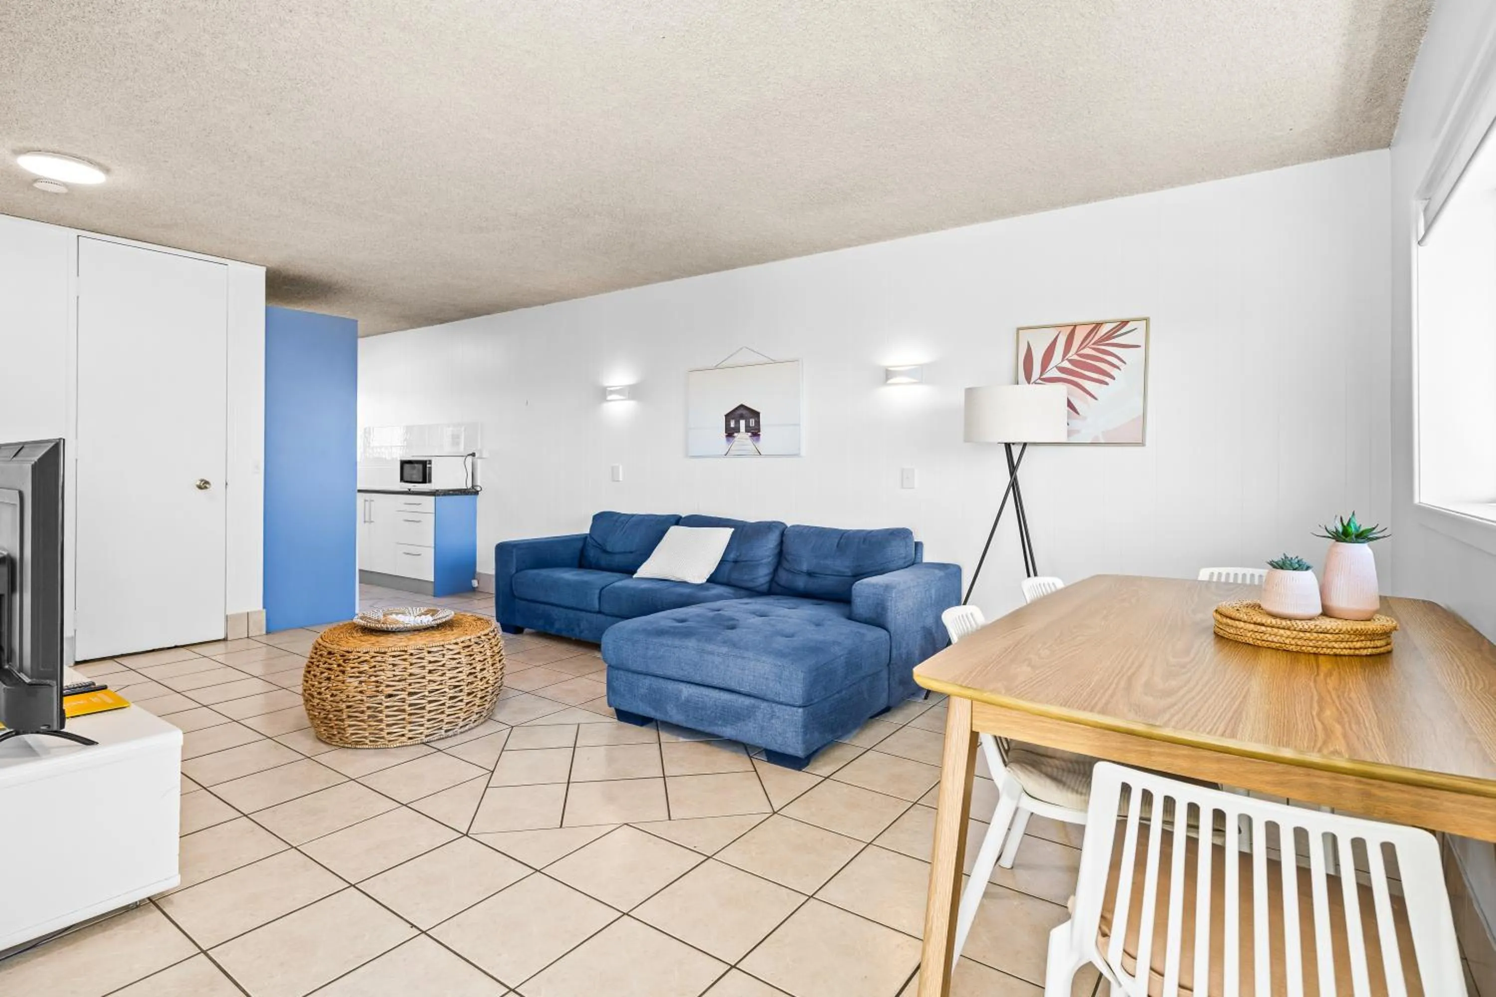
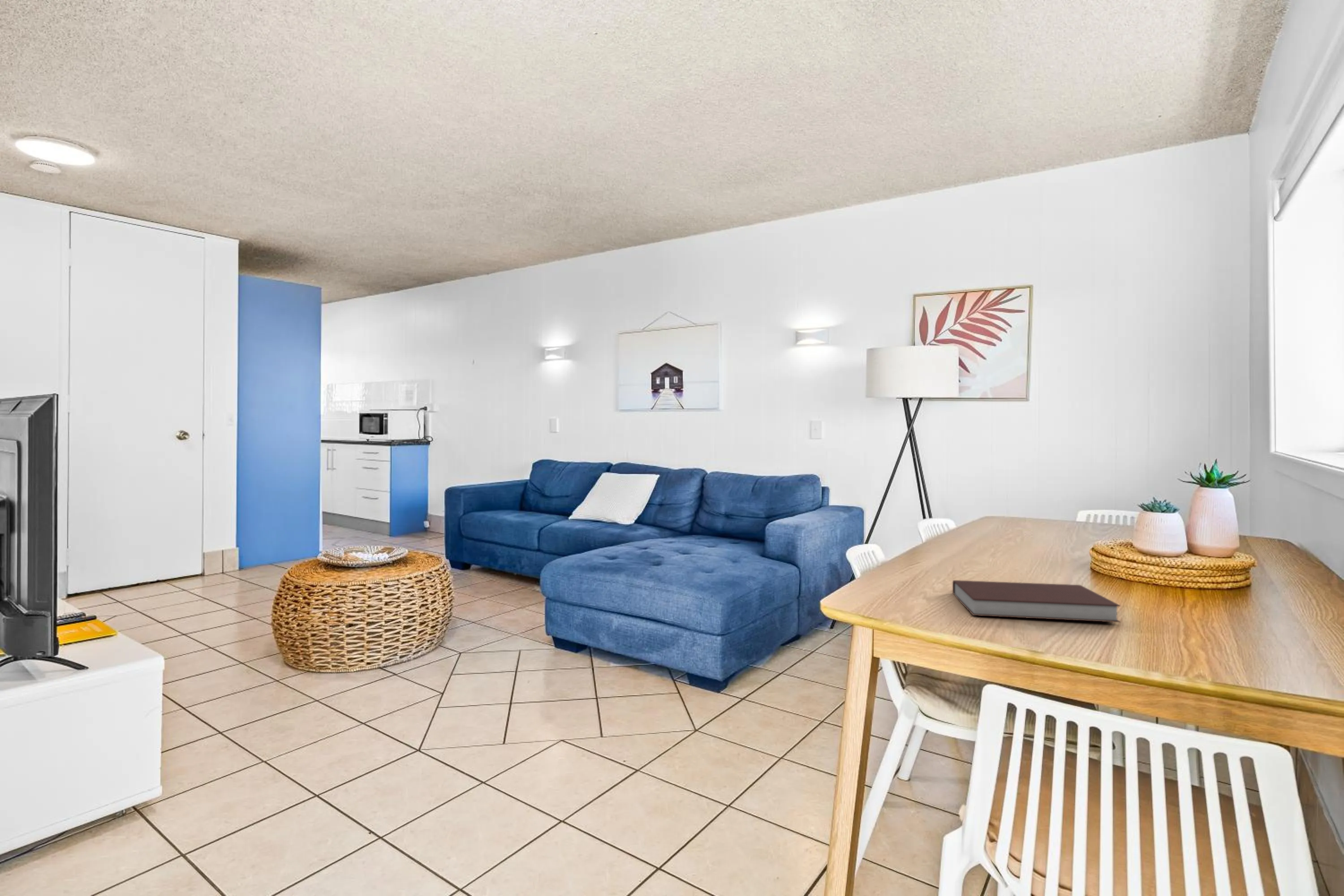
+ notebook [952,580,1121,623]
